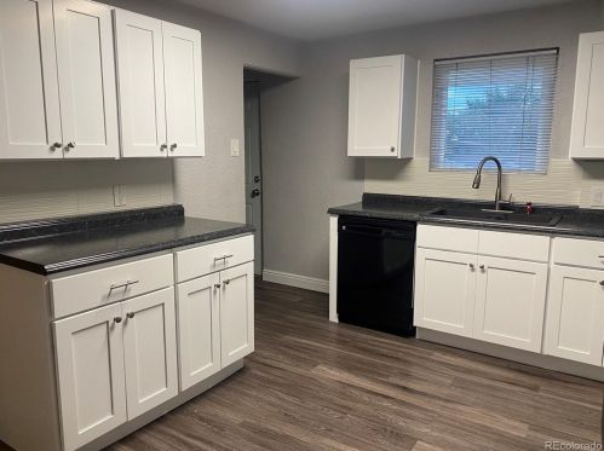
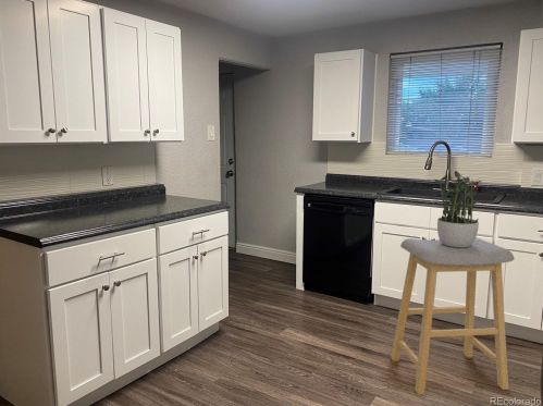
+ potted plant [434,170,484,247]
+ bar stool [390,236,516,395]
